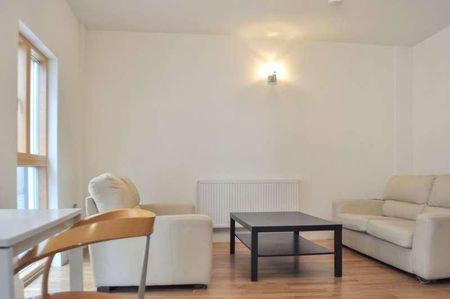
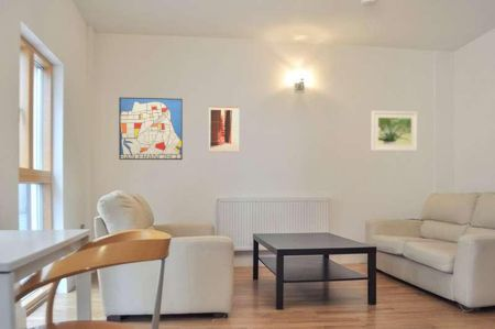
+ wall art [118,96,184,161]
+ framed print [371,110,419,152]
+ wall art [208,105,240,153]
